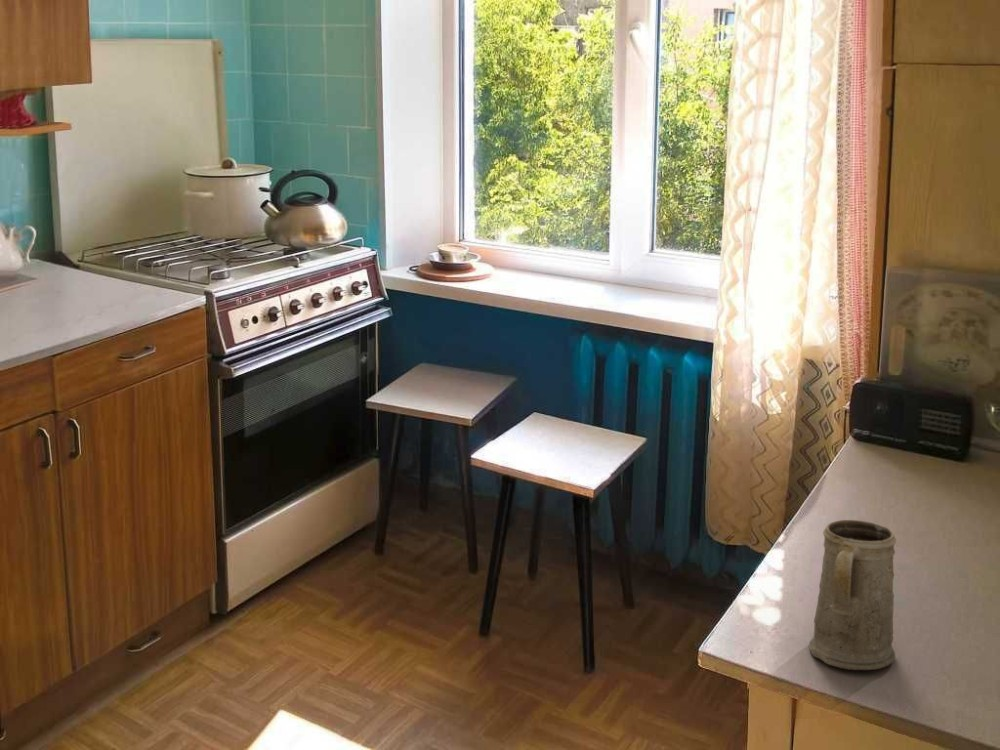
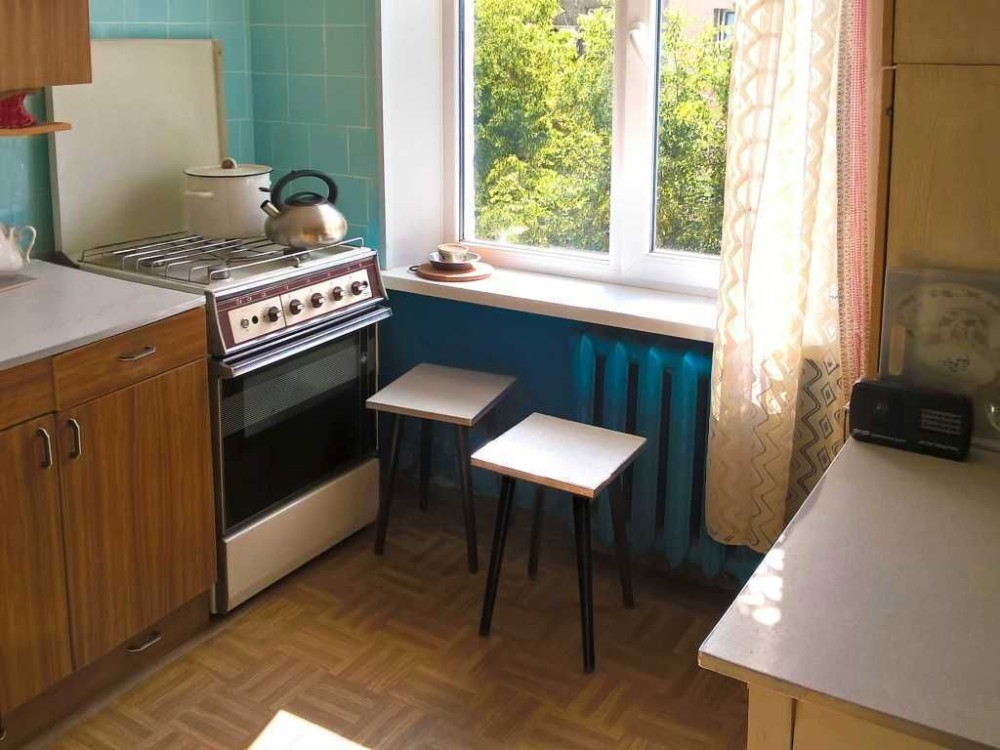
- mug [808,519,897,671]
